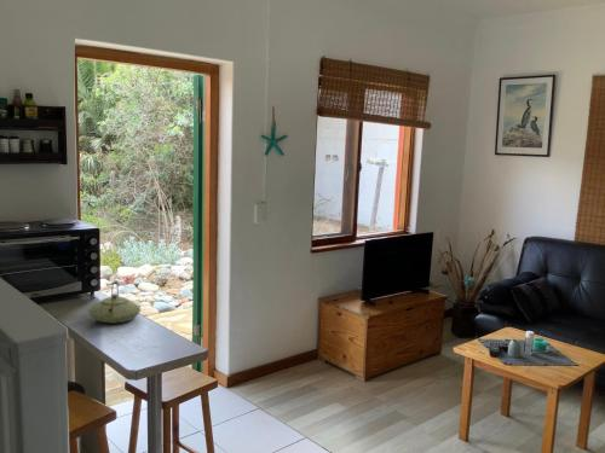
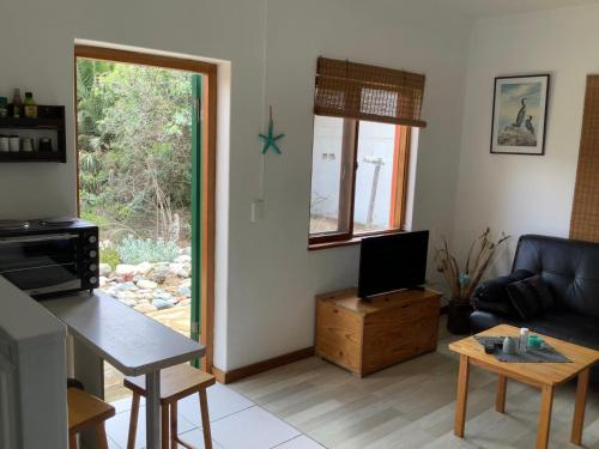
- teapot [87,279,142,324]
